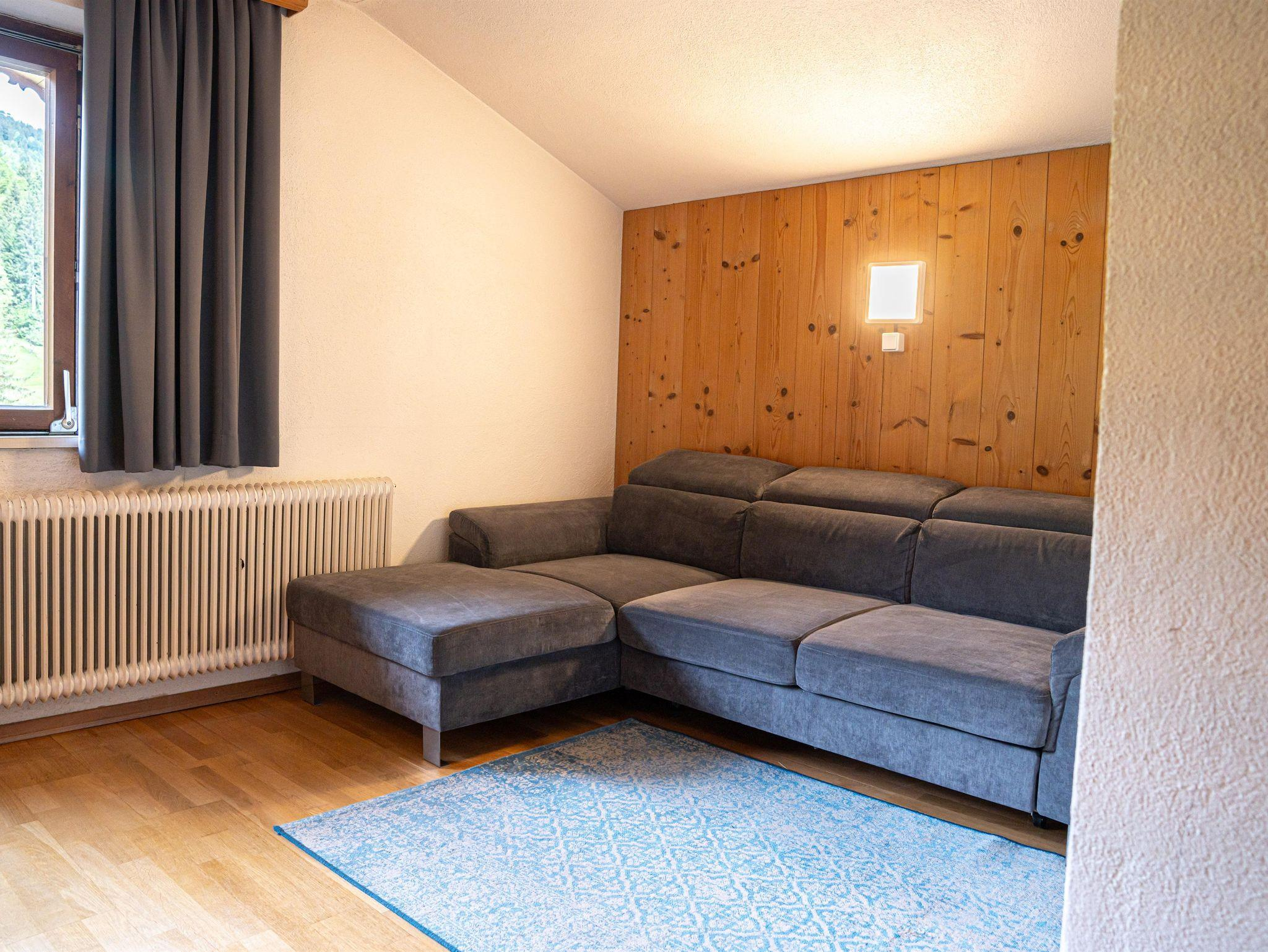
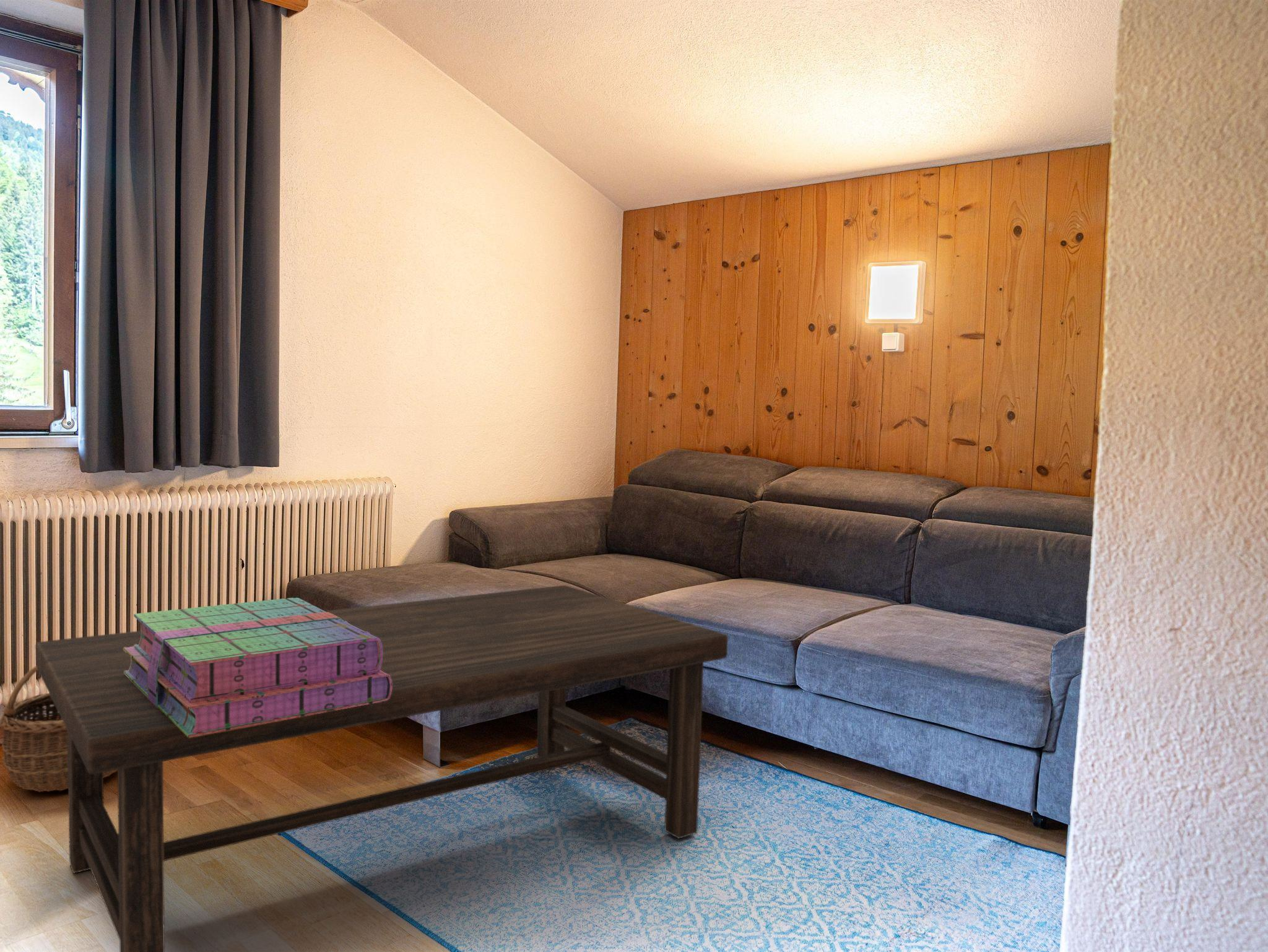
+ wicker basket [0,665,118,792]
+ books [124,597,393,738]
+ coffee table [35,585,729,952]
